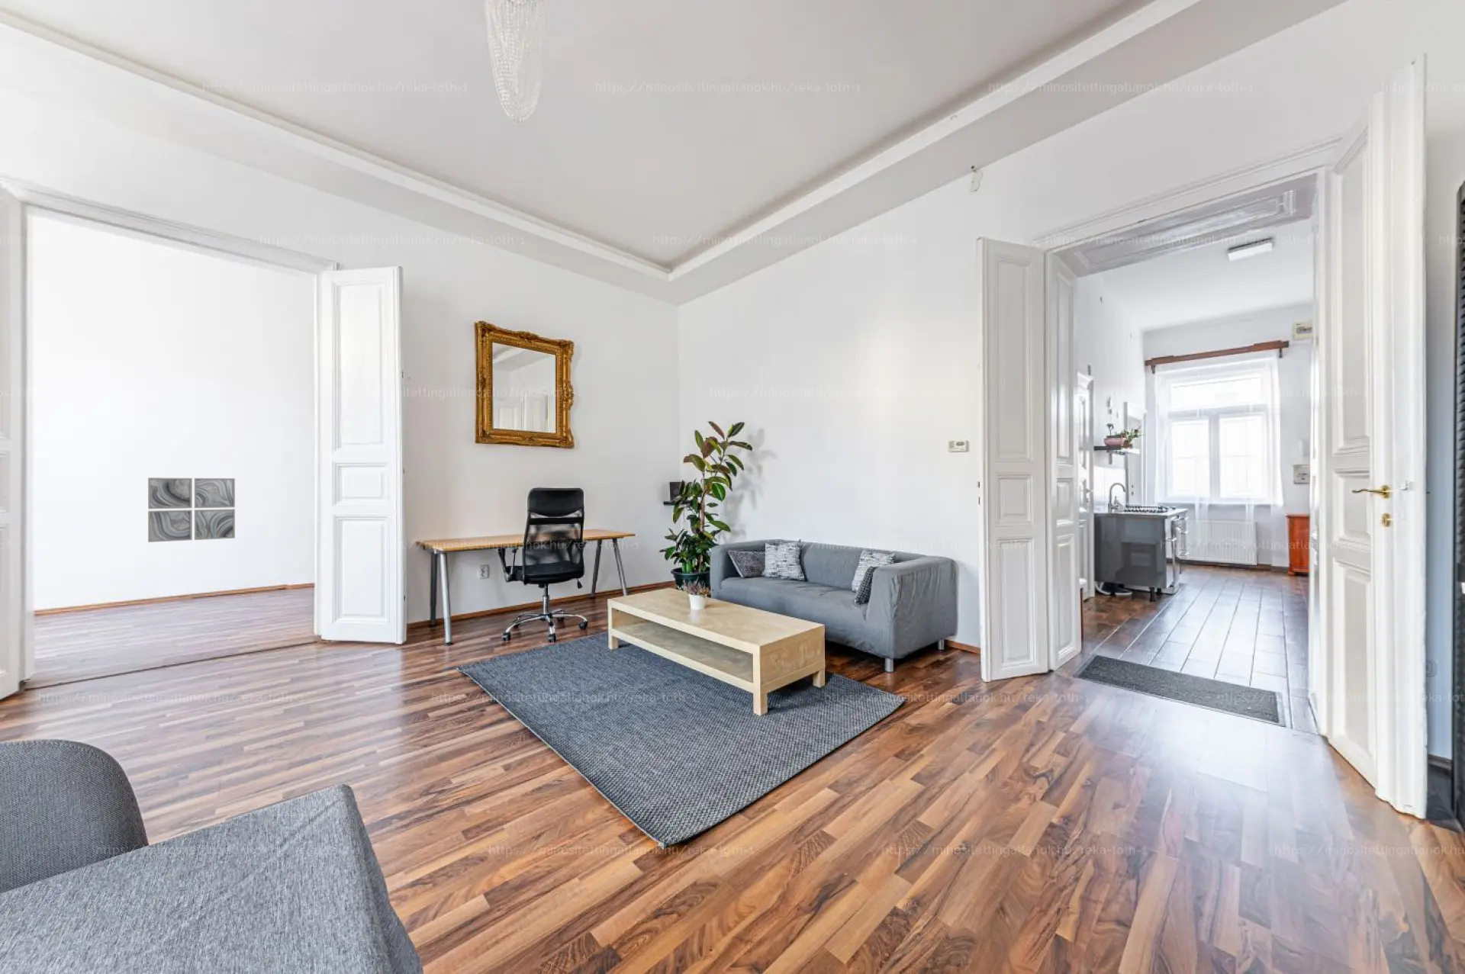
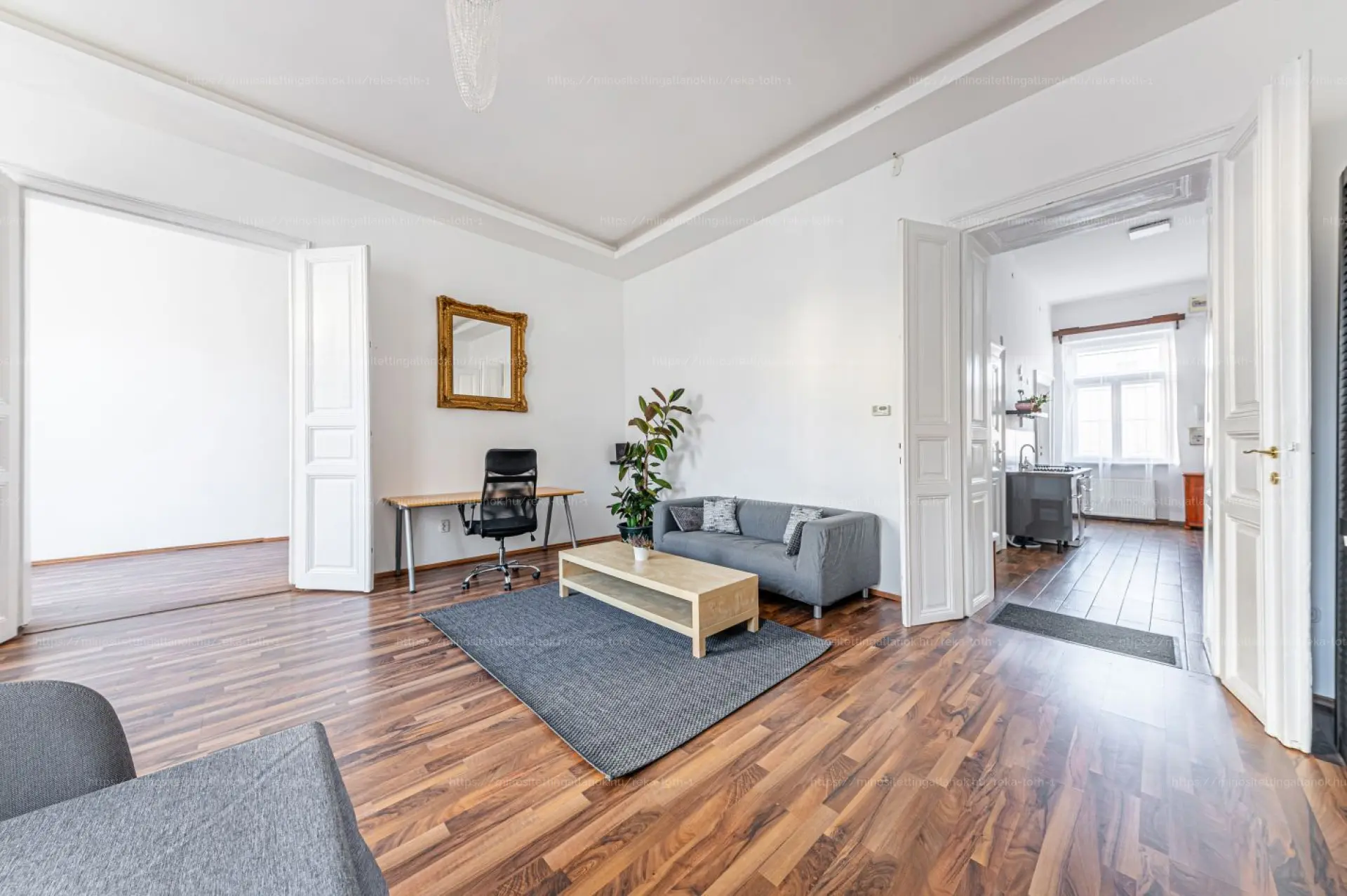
- wall art [147,477,236,544]
